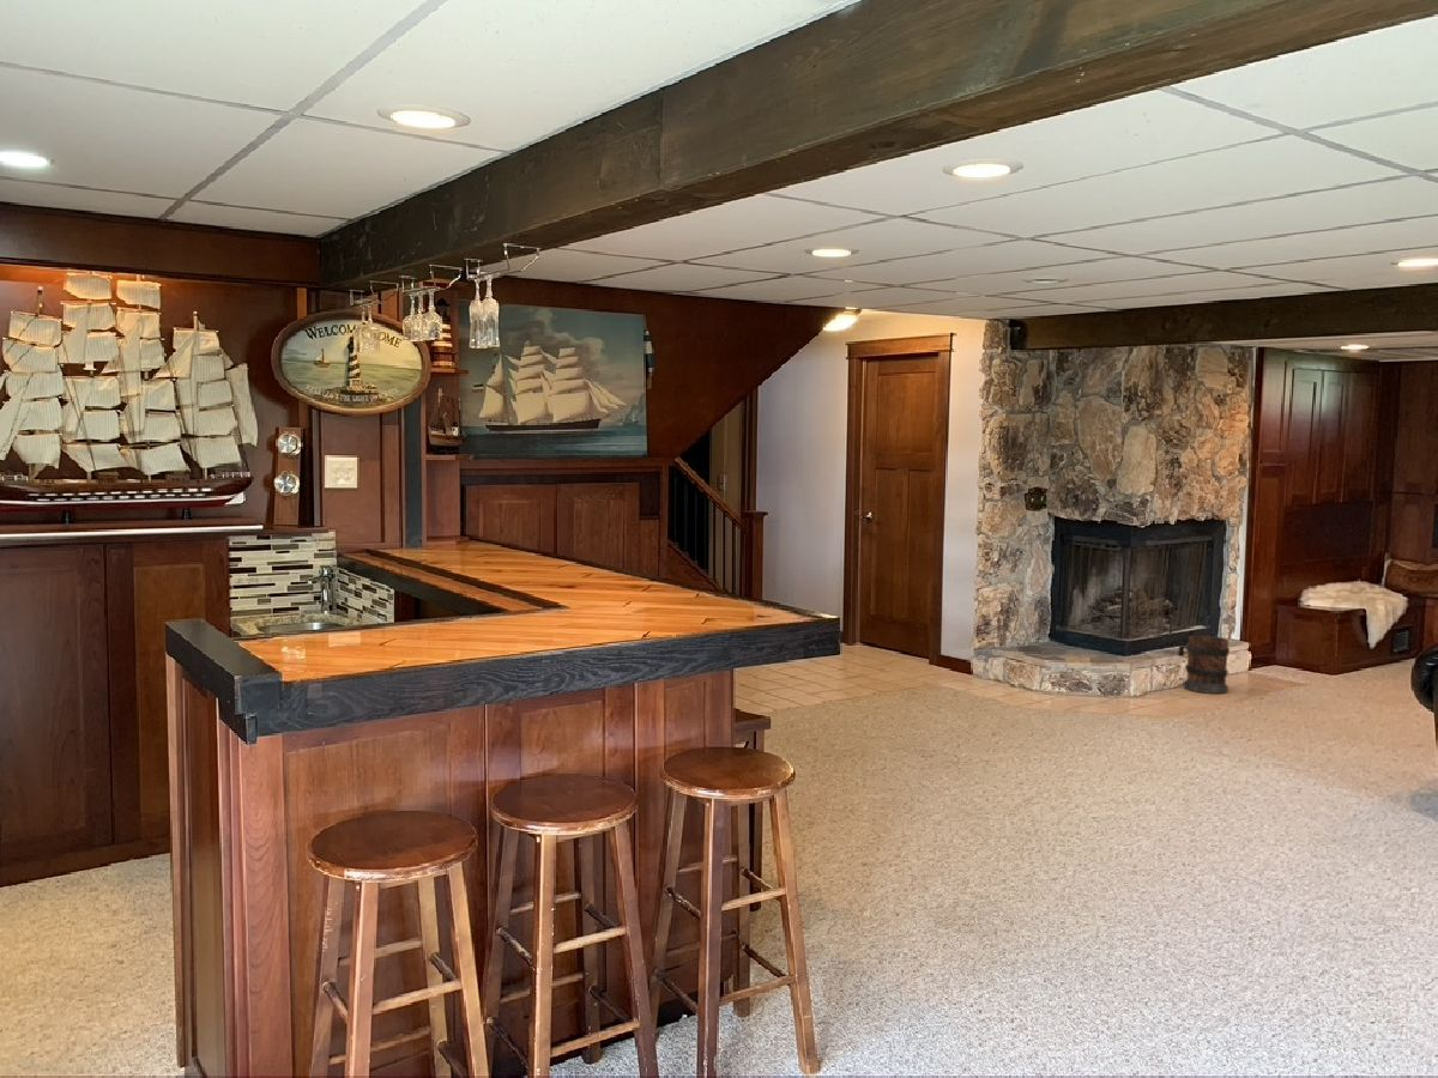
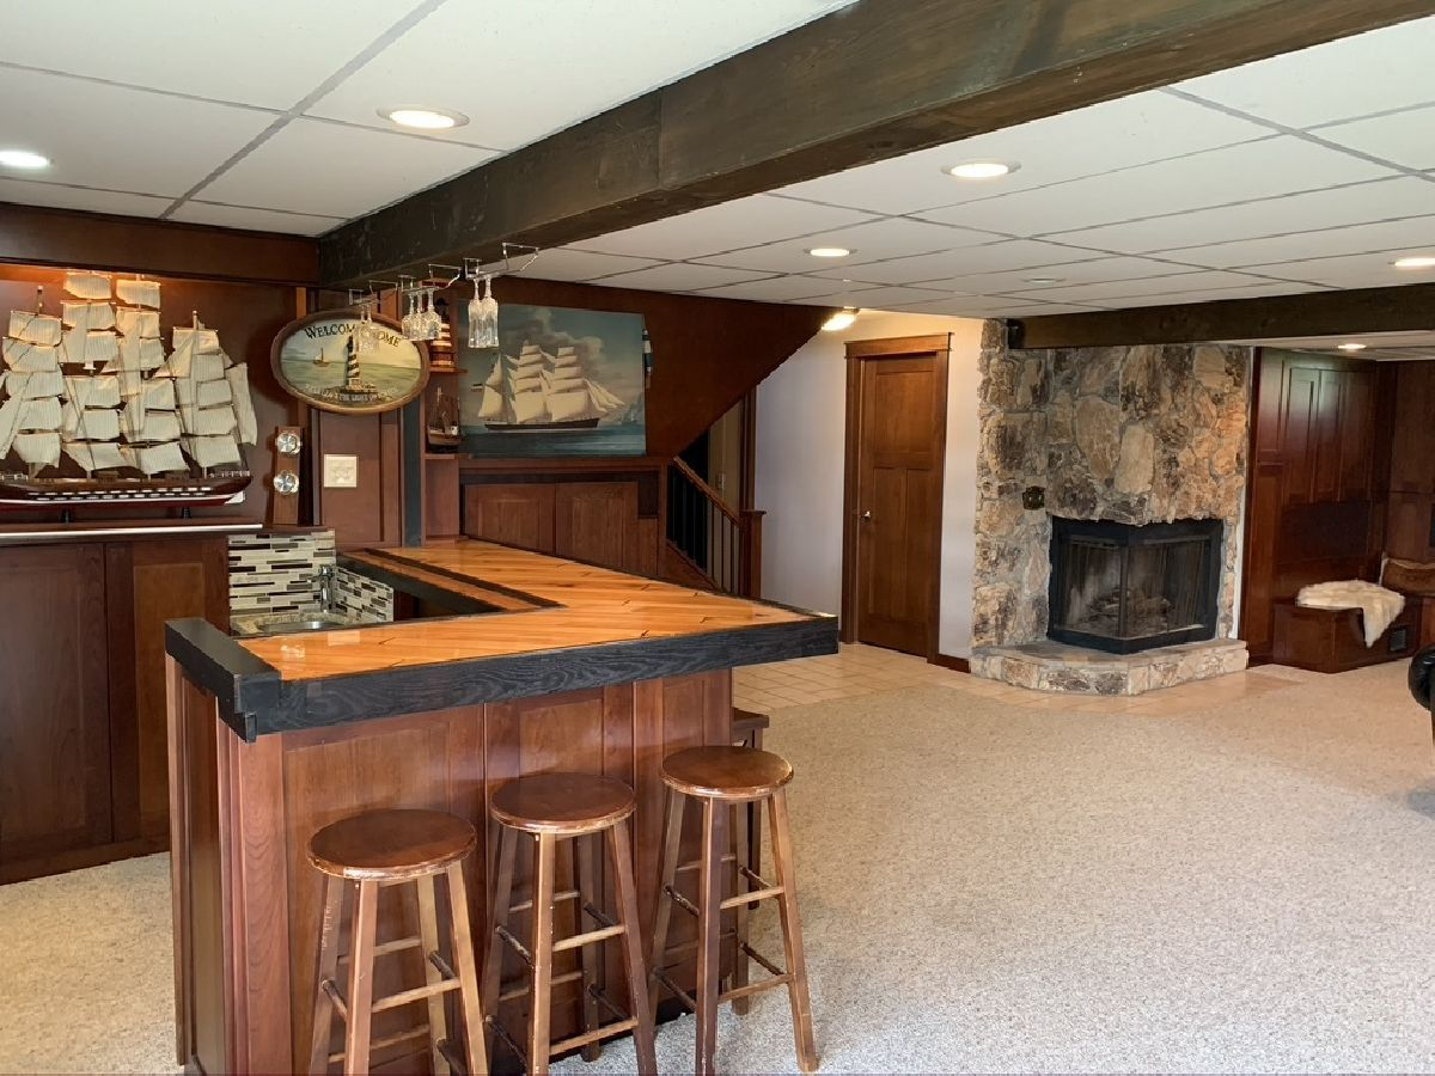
- wooden barrel [1178,635,1231,695]
